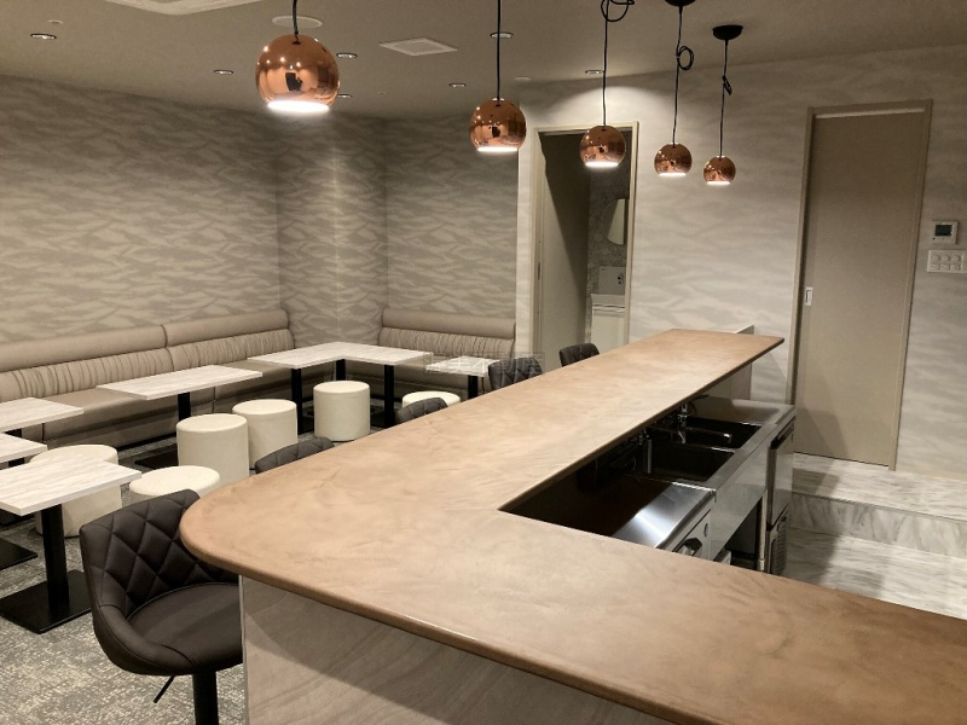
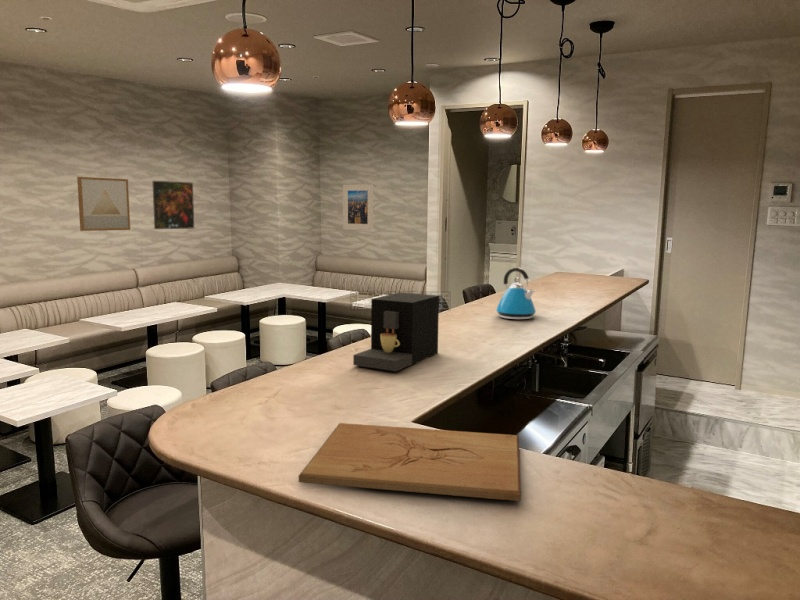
+ coffee maker [352,292,440,372]
+ kettle [495,266,537,320]
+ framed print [342,183,374,231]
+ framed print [151,180,195,230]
+ wall art [76,176,131,232]
+ cutting board [297,422,522,502]
